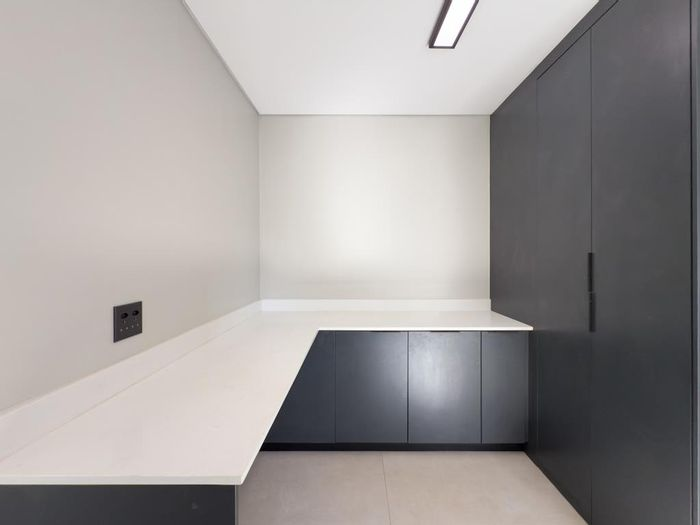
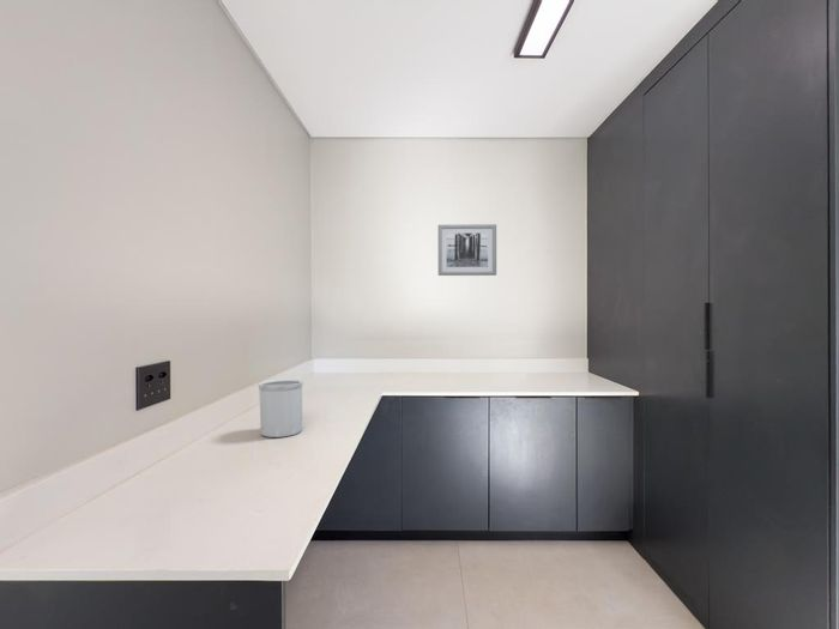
+ wall art [437,223,497,277]
+ utensil holder [258,377,304,439]
